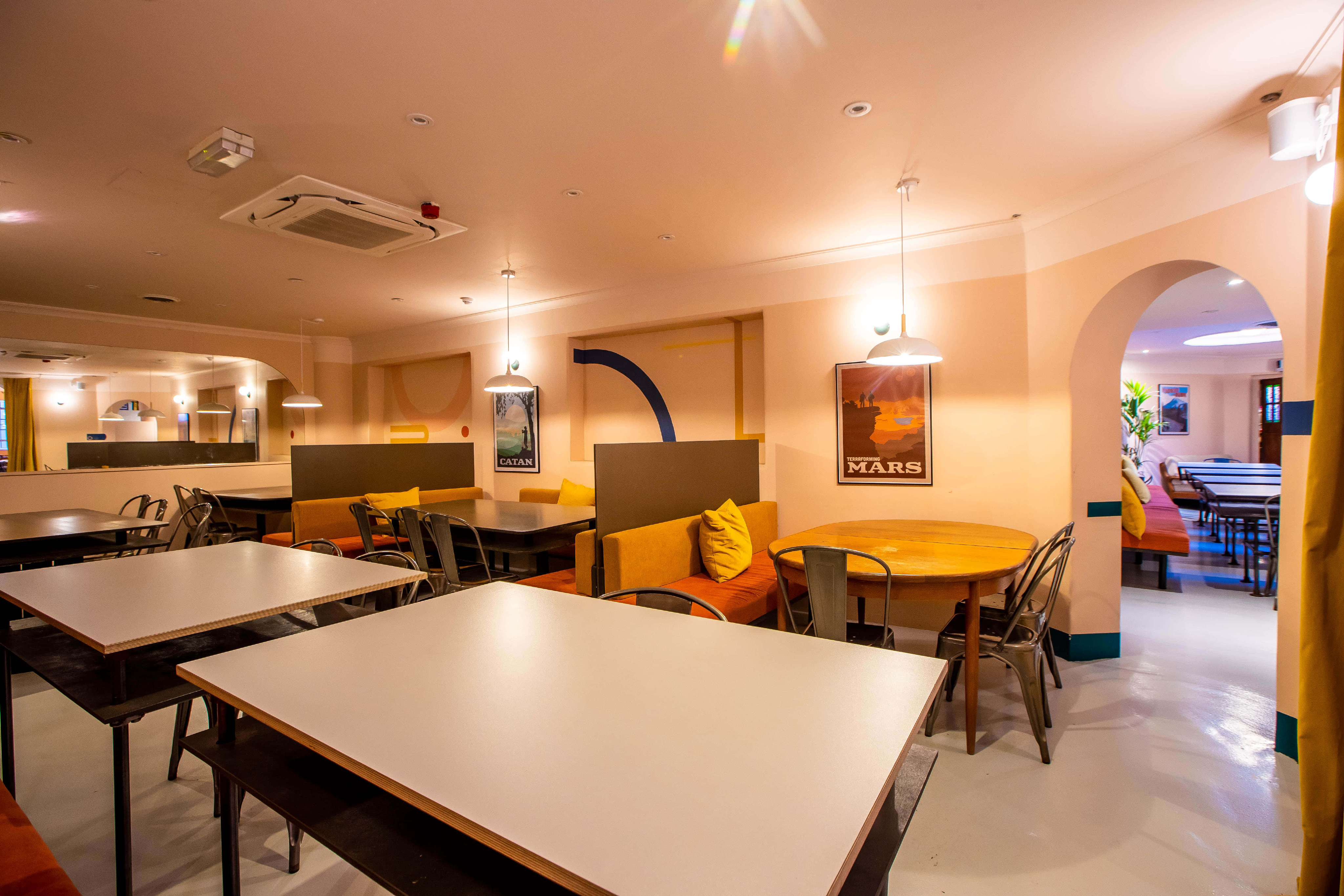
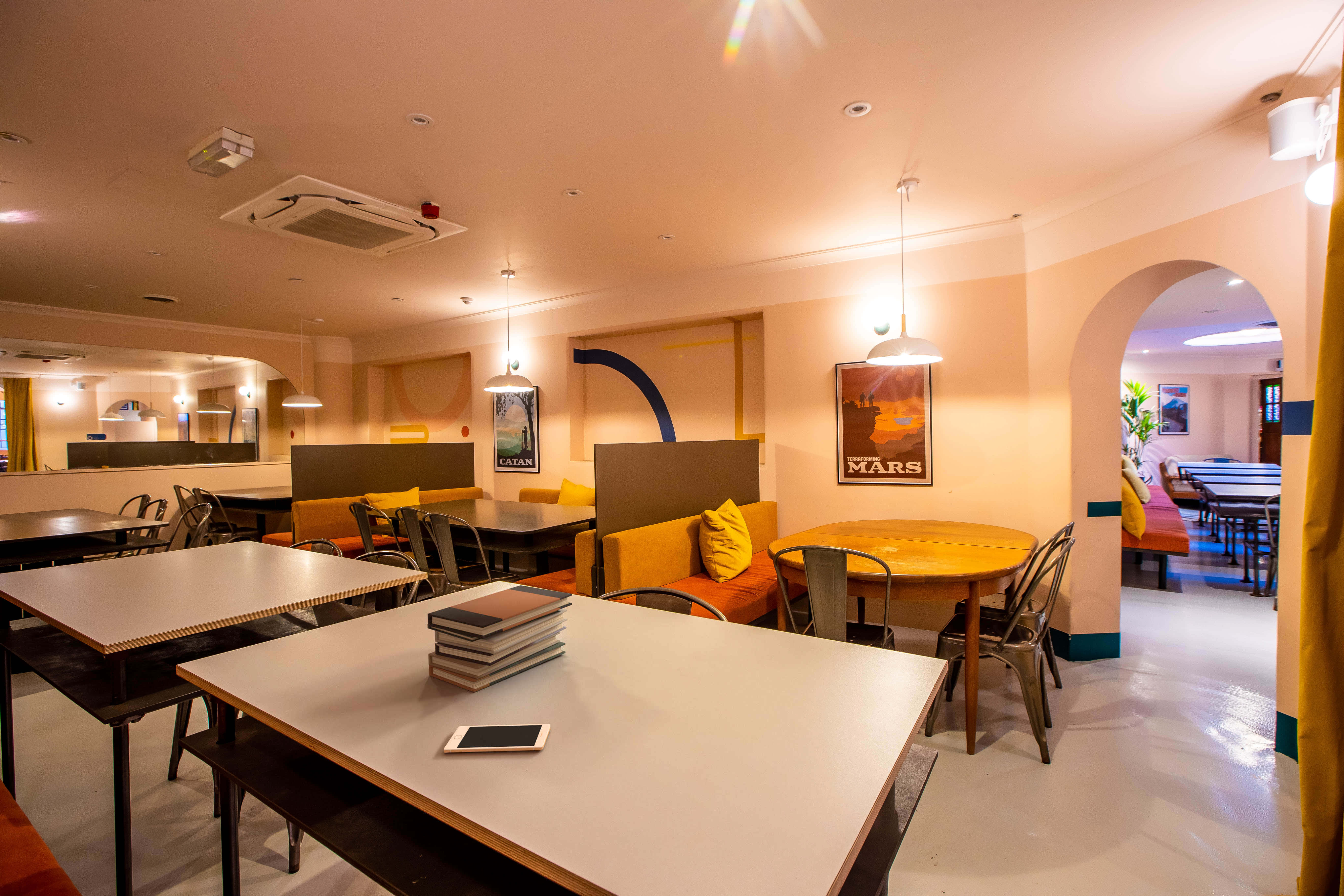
+ book stack [427,585,573,693]
+ cell phone [444,724,551,753]
